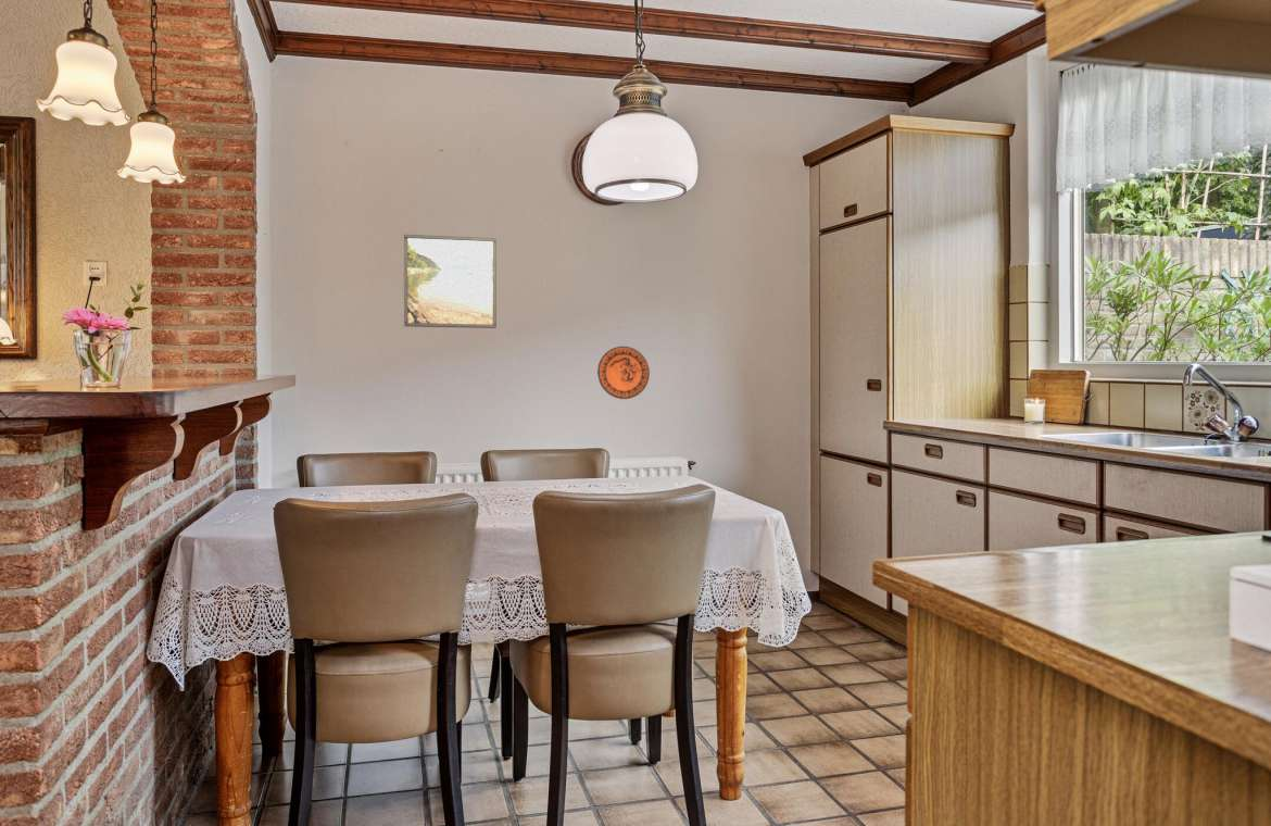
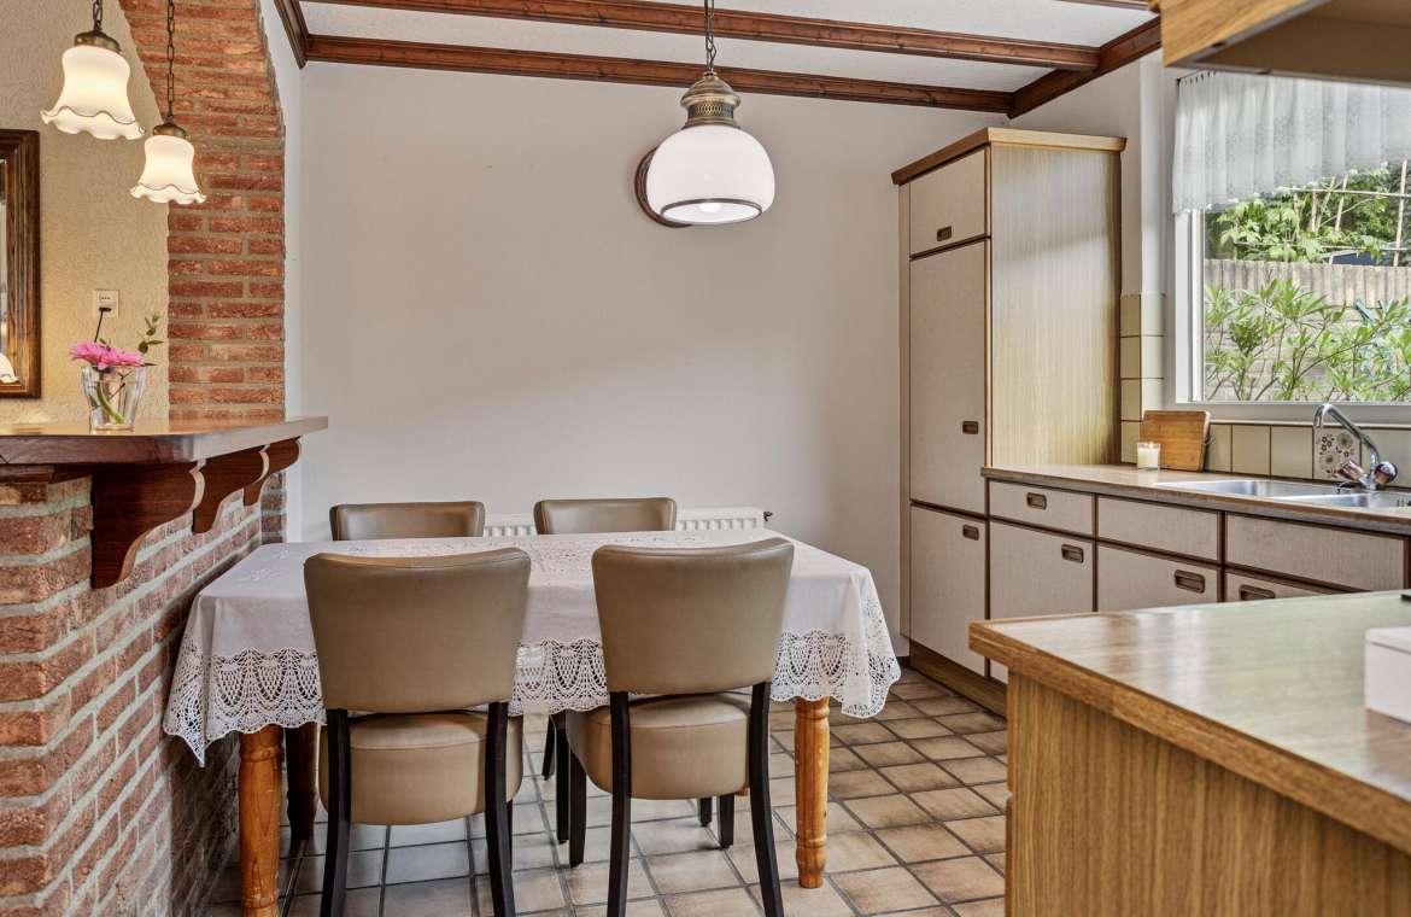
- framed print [403,234,498,329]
- decorative plate [596,346,651,400]
